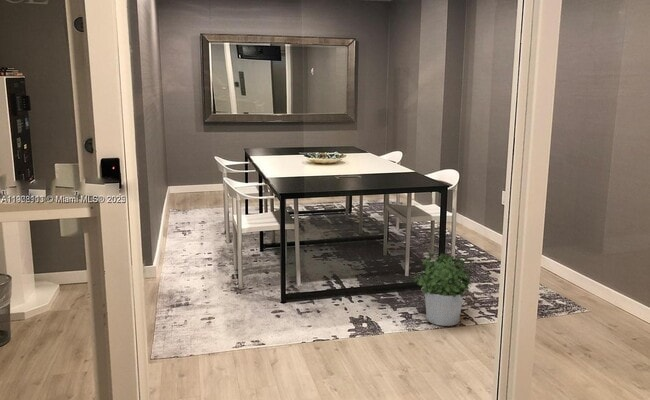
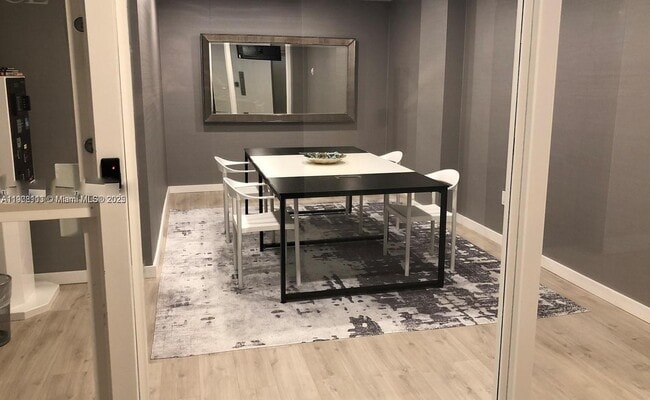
- potted plant [413,252,473,327]
